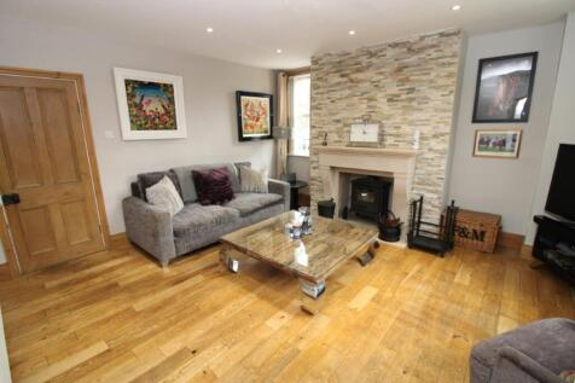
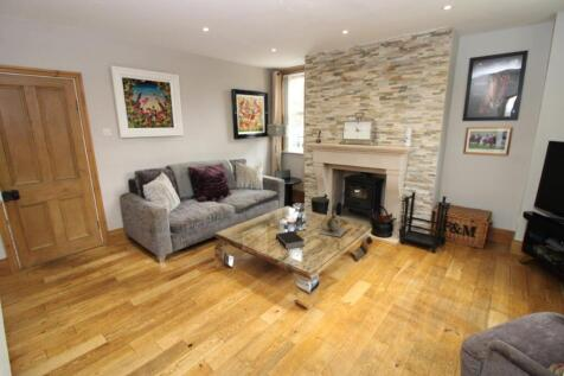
+ ceramic jug [316,209,347,238]
+ book [275,230,306,251]
